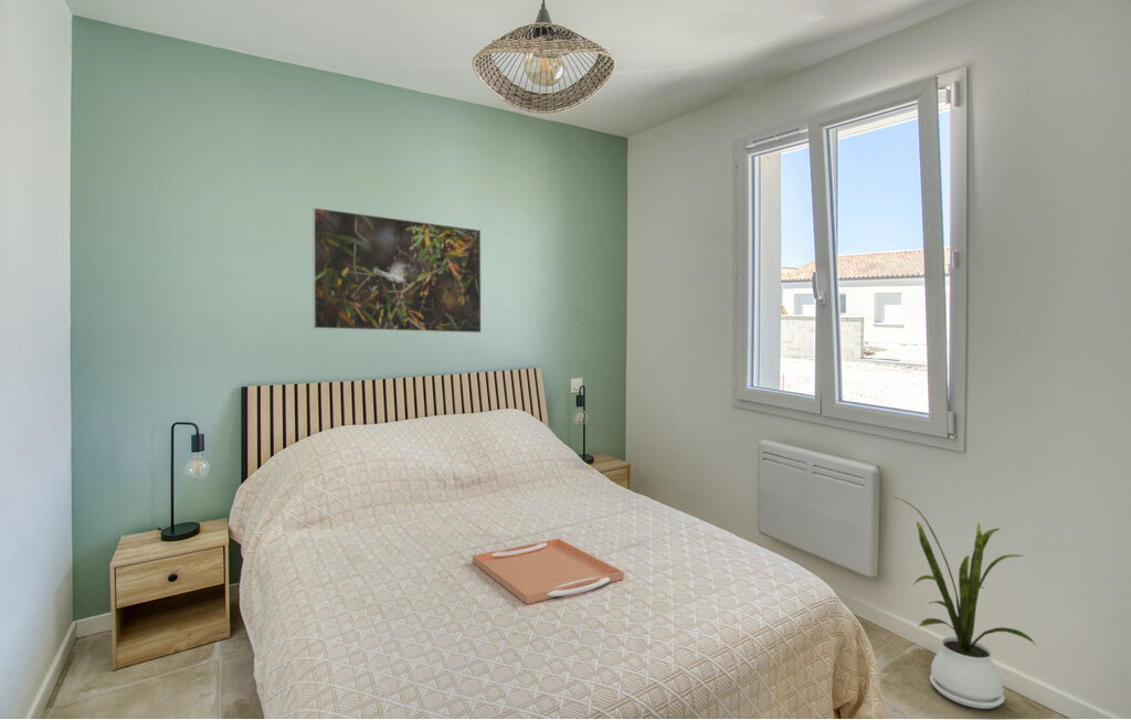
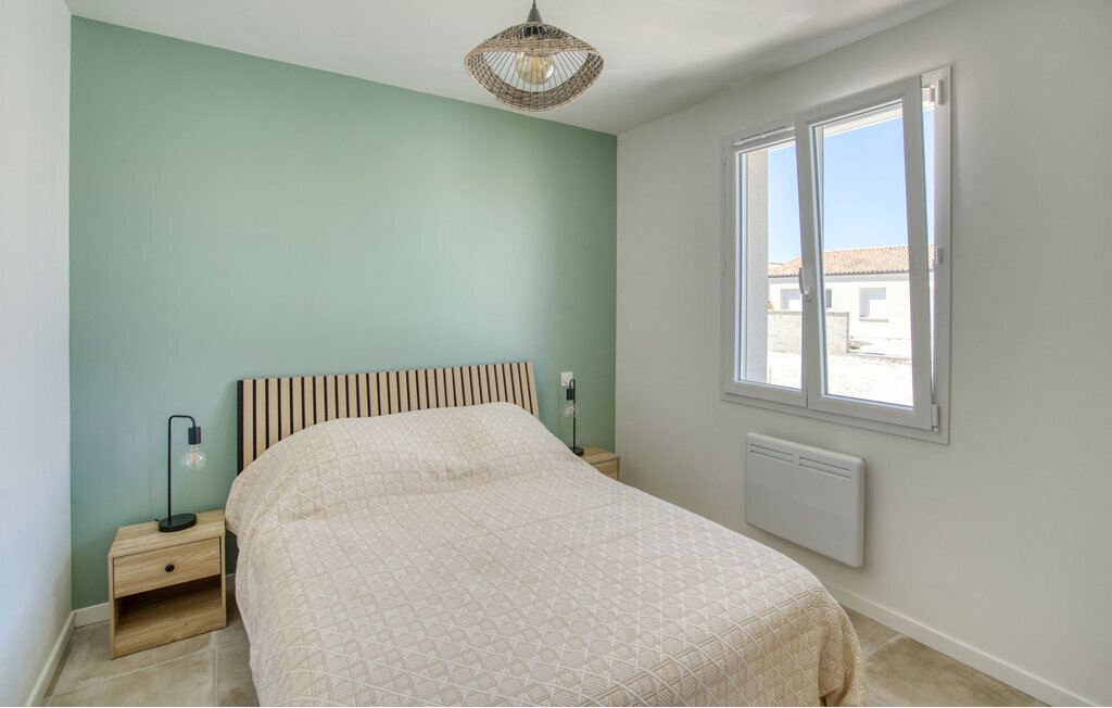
- house plant [890,495,1037,710]
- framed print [311,207,483,335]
- serving tray [472,538,625,605]
